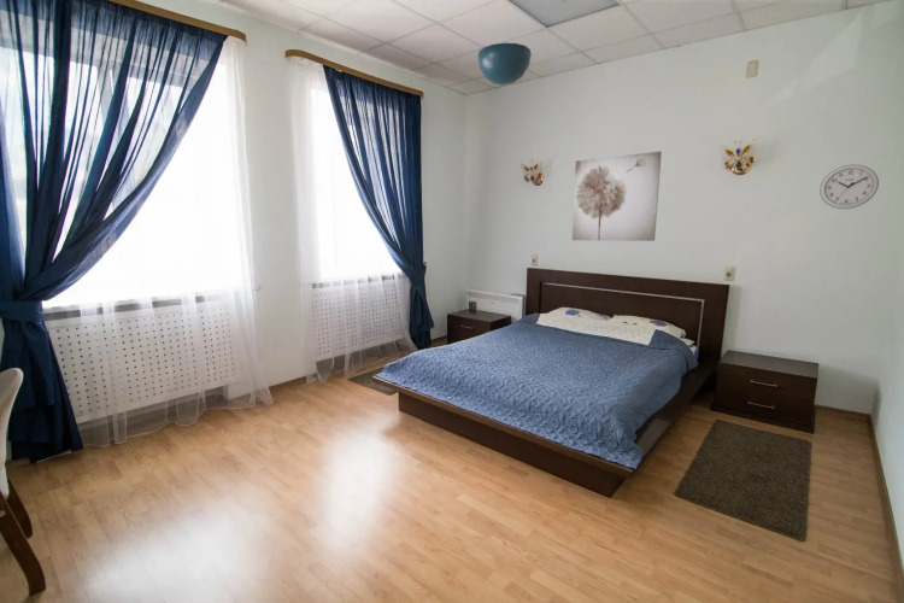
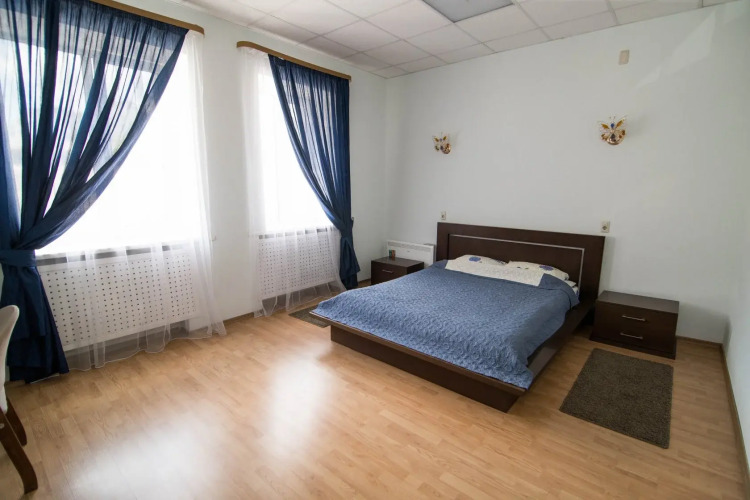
- wall clock [818,163,880,210]
- ceiling light [476,42,533,87]
- wall art [571,150,663,242]
